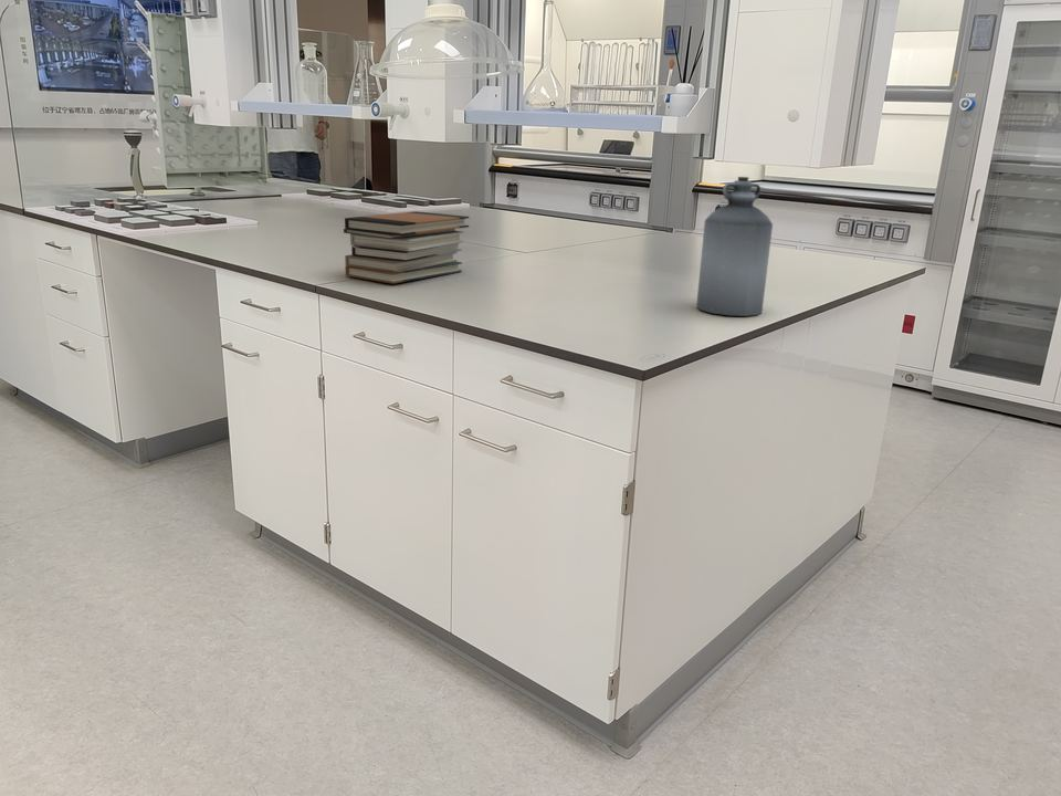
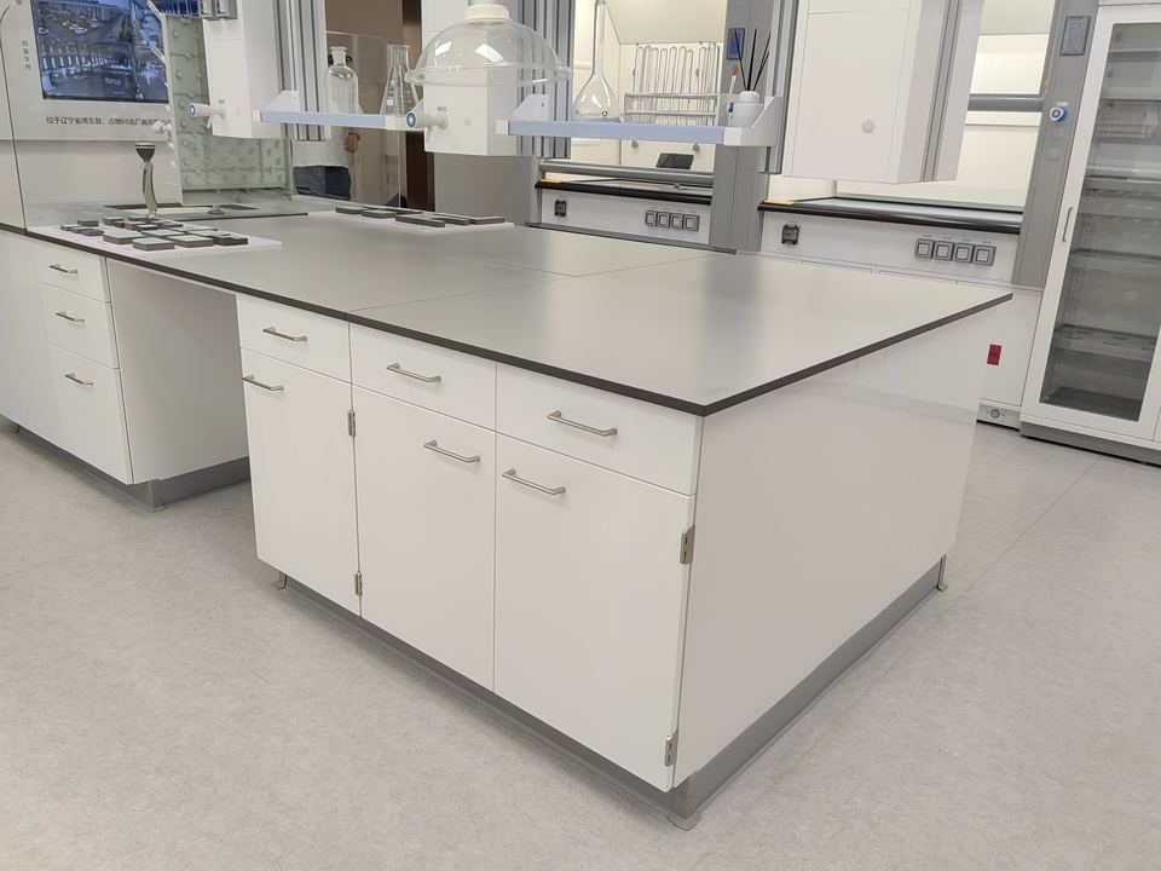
- book stack [343,210,470,285]
- bottle [695,176,774,317]
